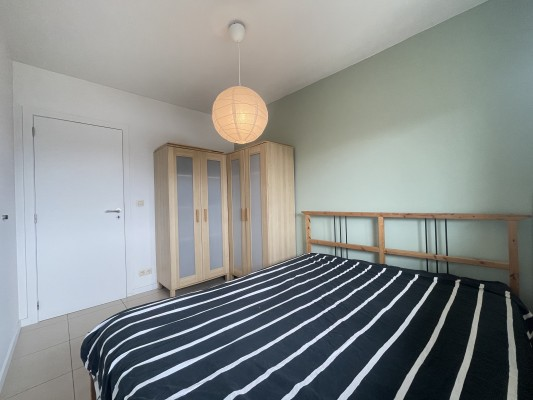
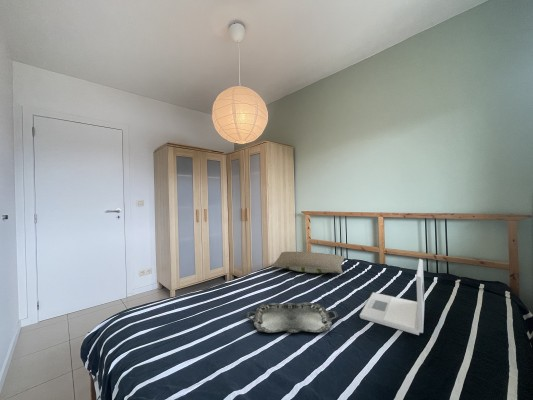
+ serving tray [245,301,339,334]
+ pillow [270,251,346,274]
+ laptop [359,258,425,336]
